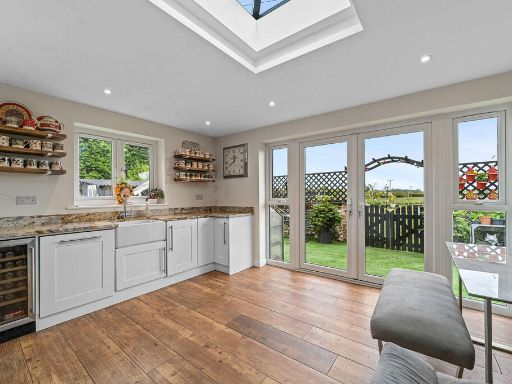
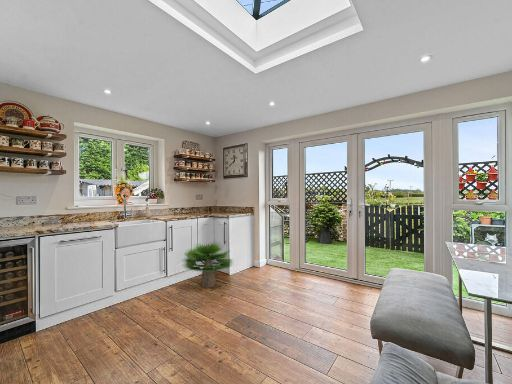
+ potted plant [182,241,234,289]
